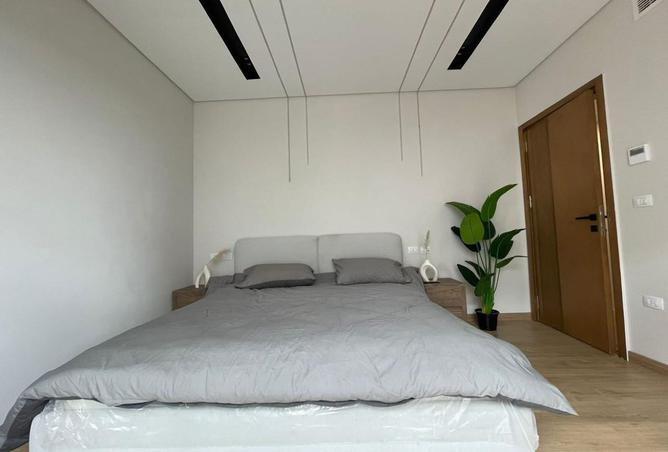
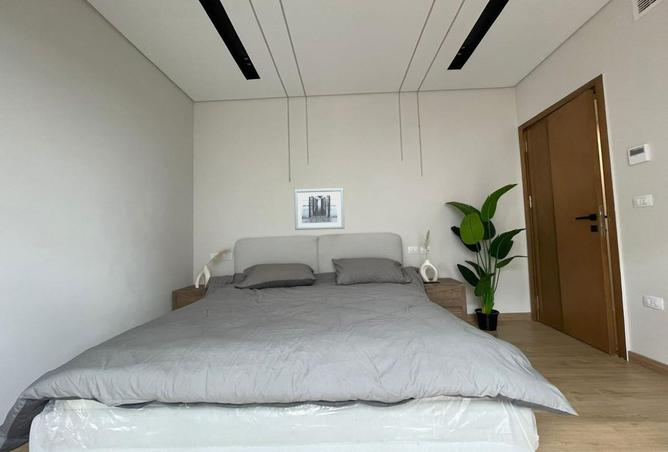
+ wall art [293,187,346,231]
